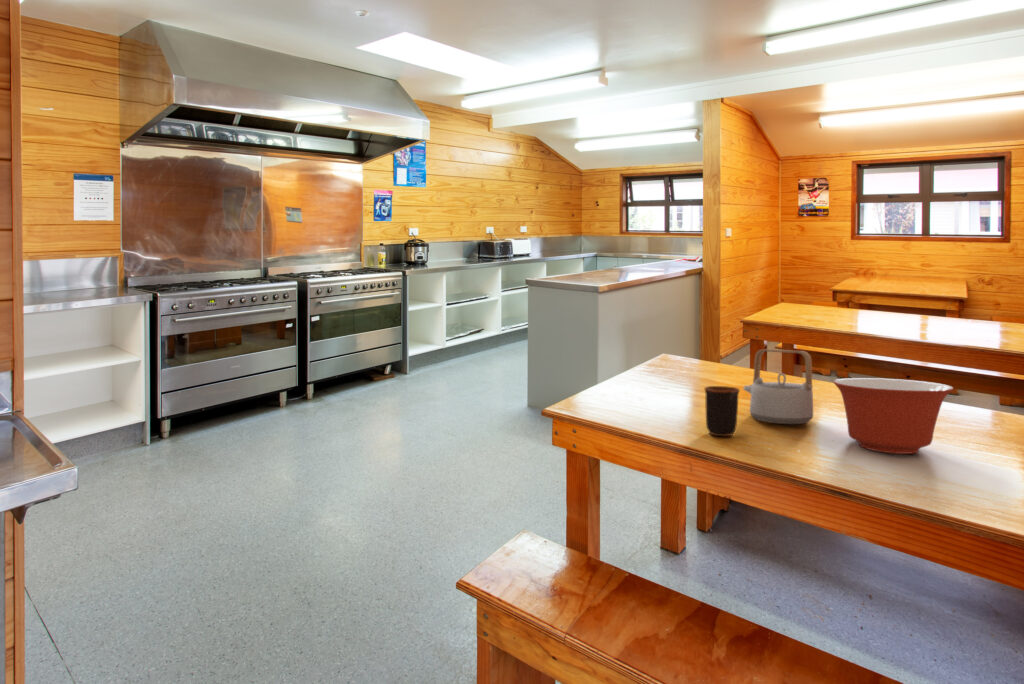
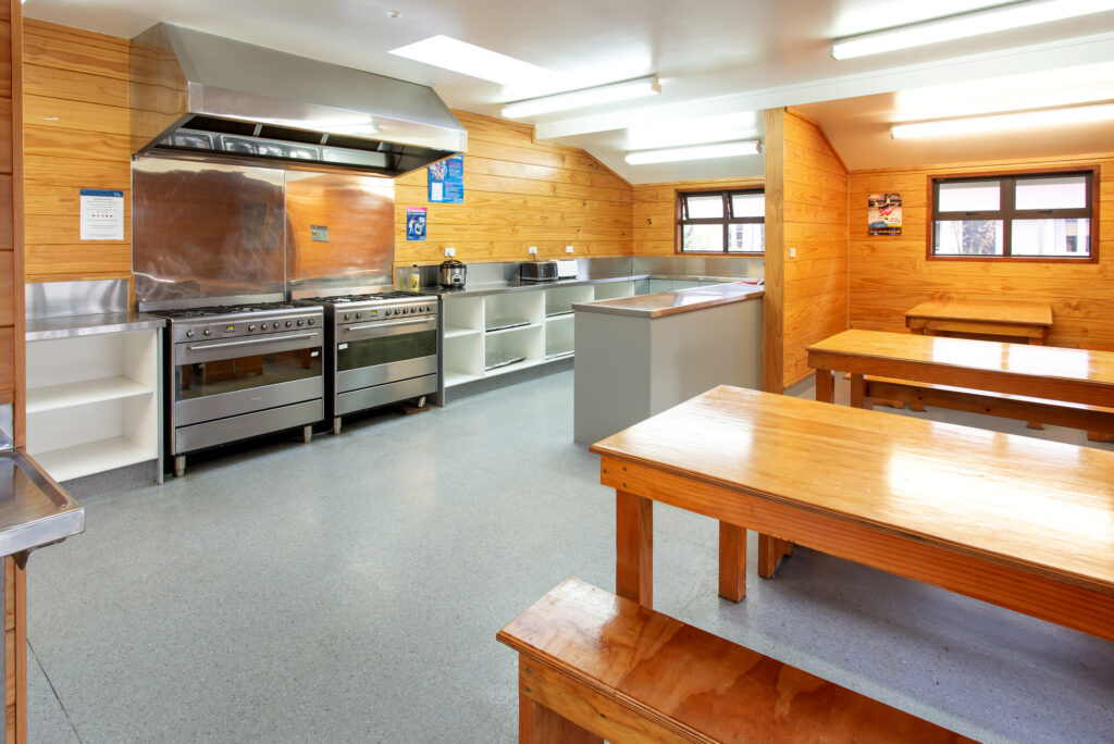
- mug [703,385,741,437]
- teapot [742,348,814,425]
- mixing bowl [832,377,955,455]
